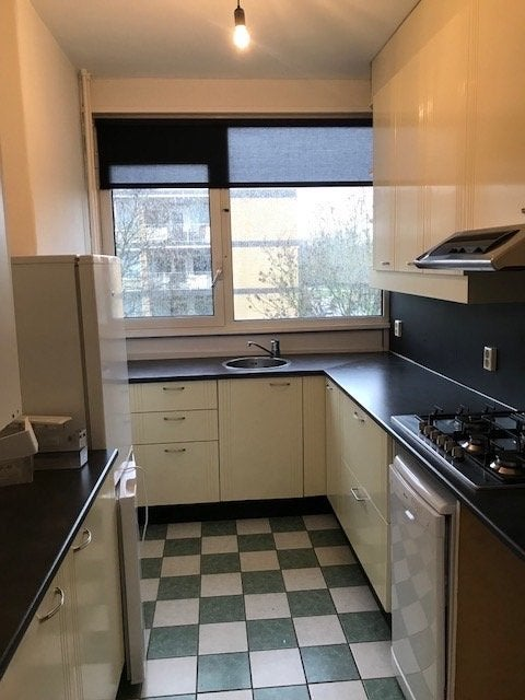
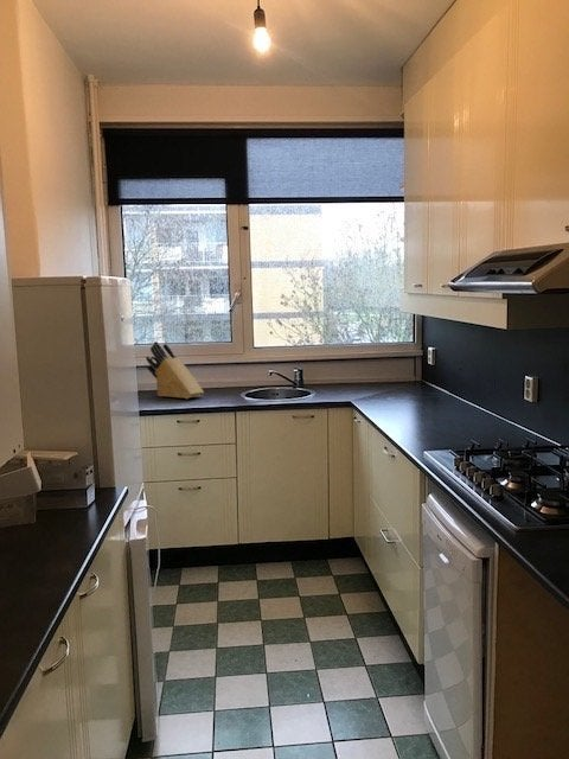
+ knife block [145,340,205,400]
